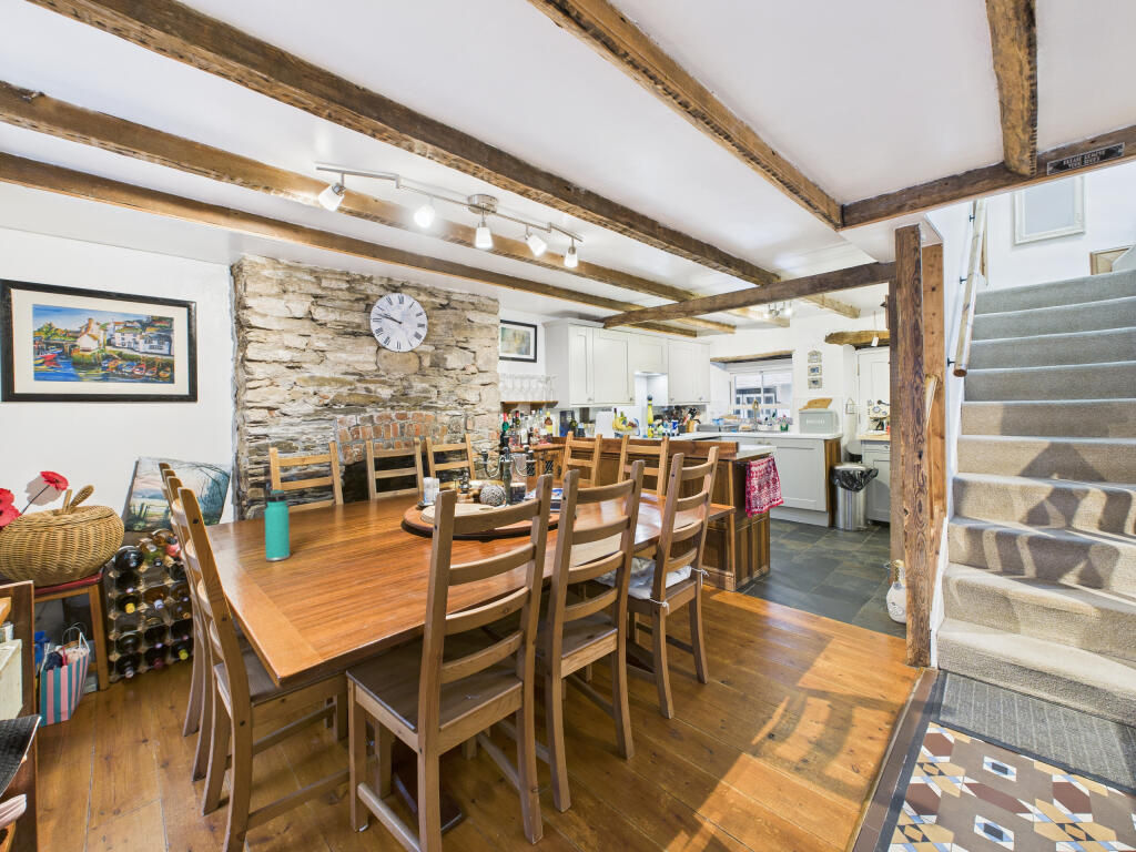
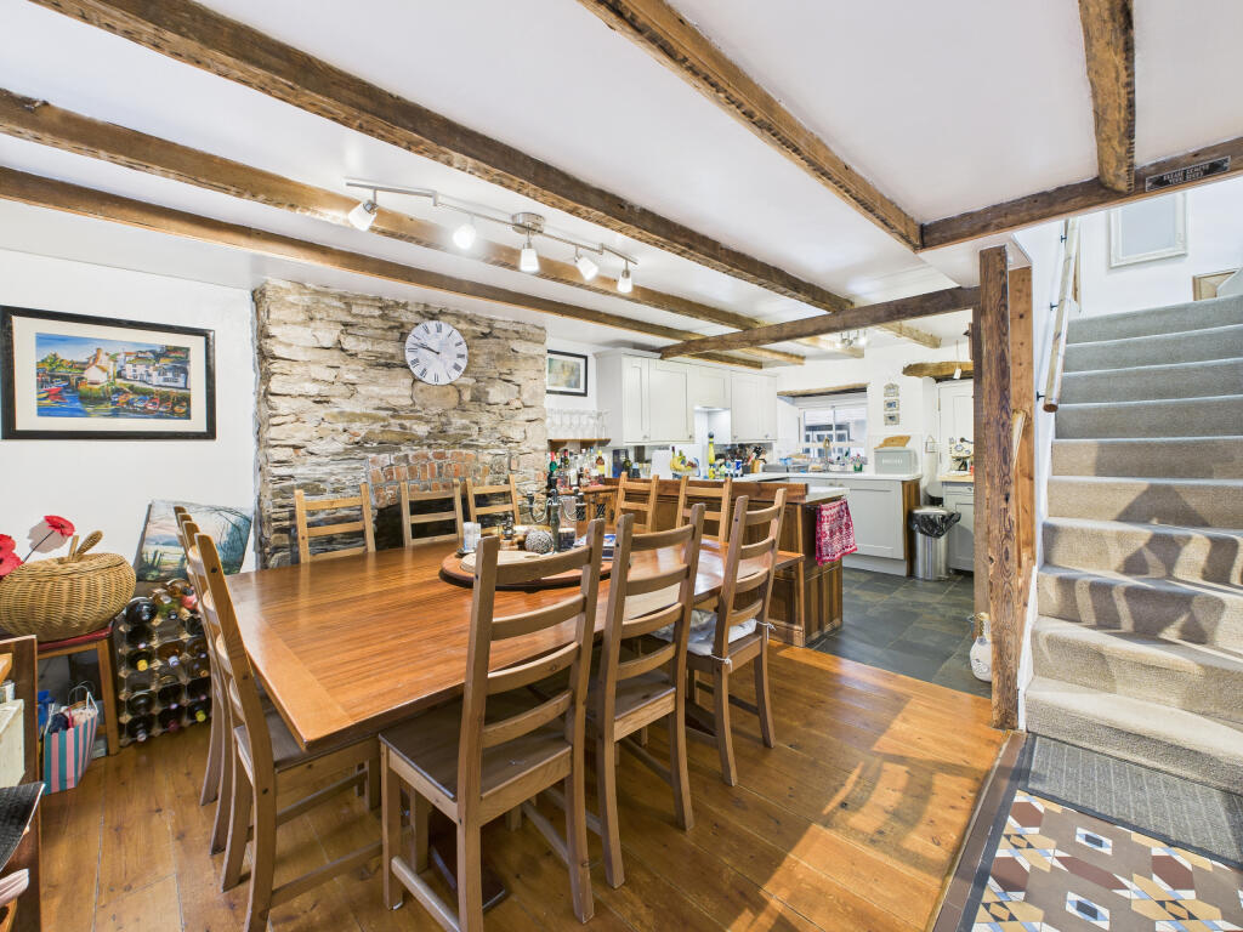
- thermos bottle [264,488,291,562]
